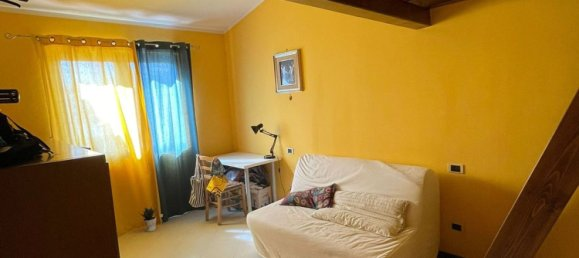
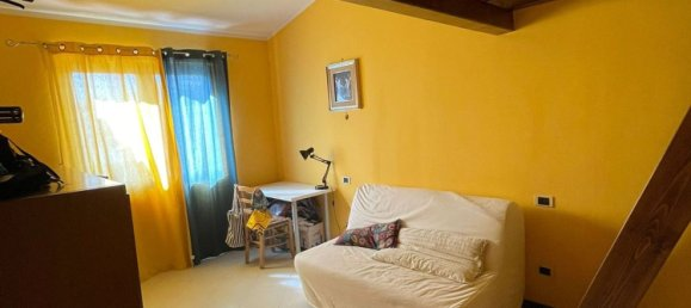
- potted plant [137,204,157,233]
